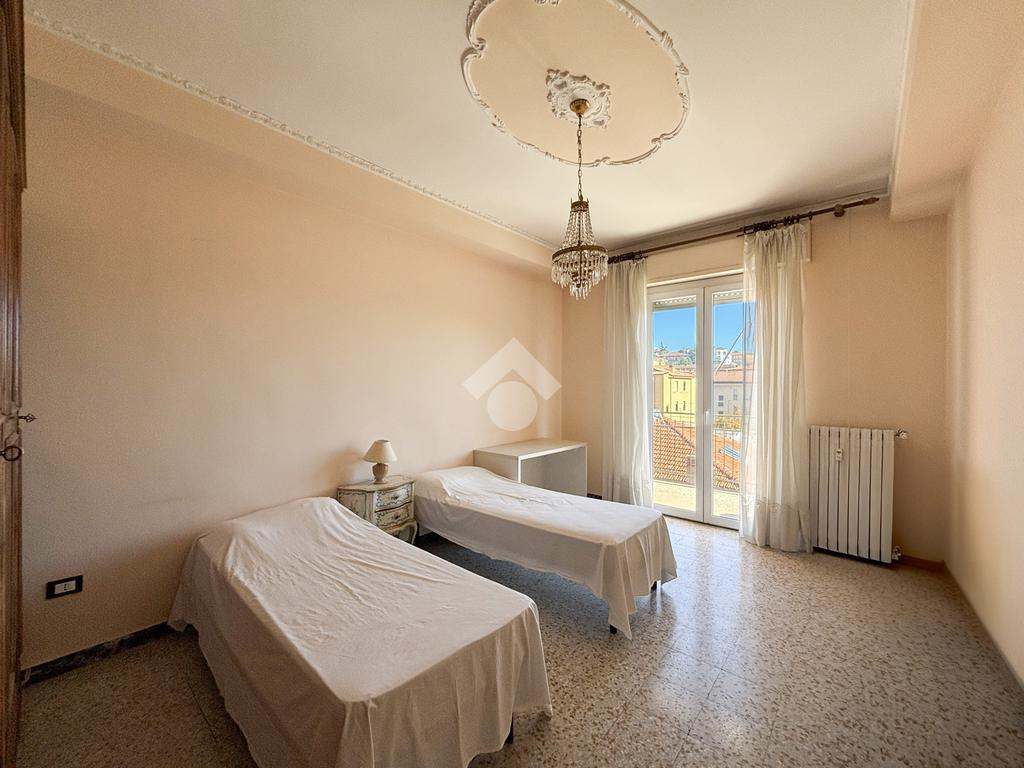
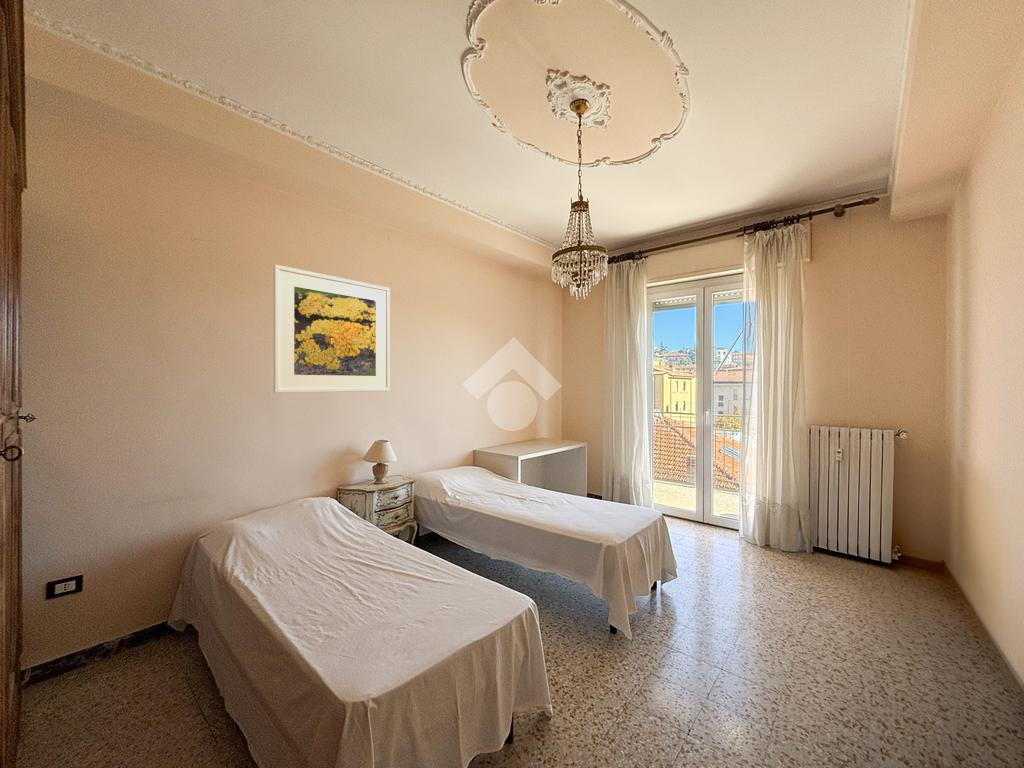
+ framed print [273,264,391,394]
